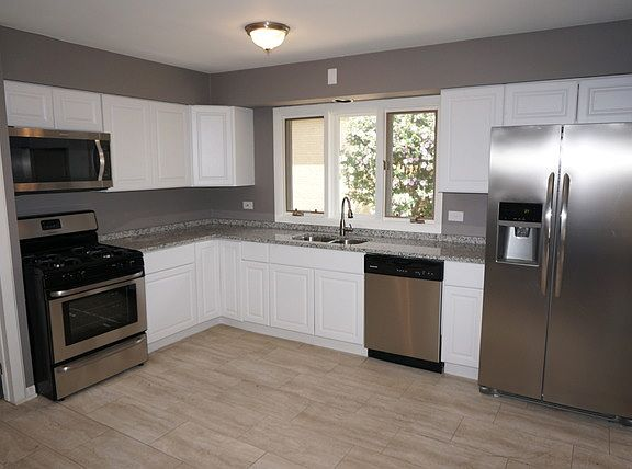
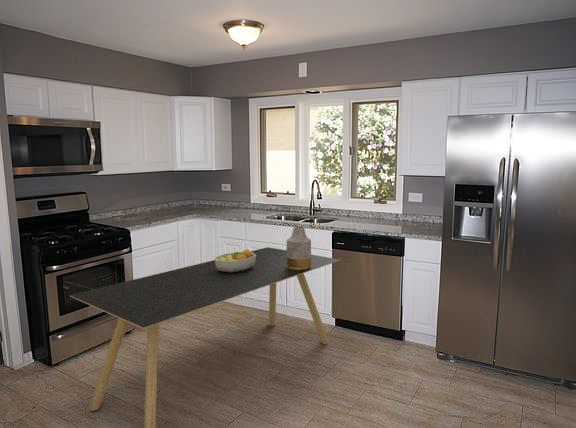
+ vase [286,226,312,270]
+ dining table [69,246,341,428]
+ fruit bowl [213,248,256,272]
